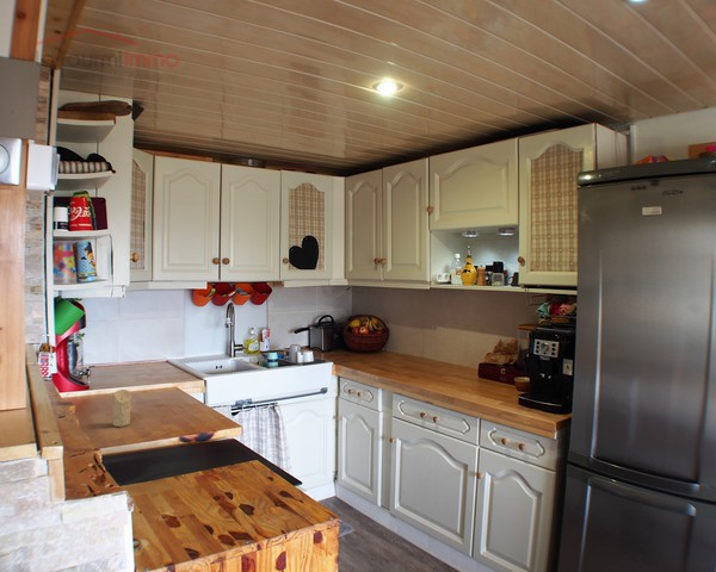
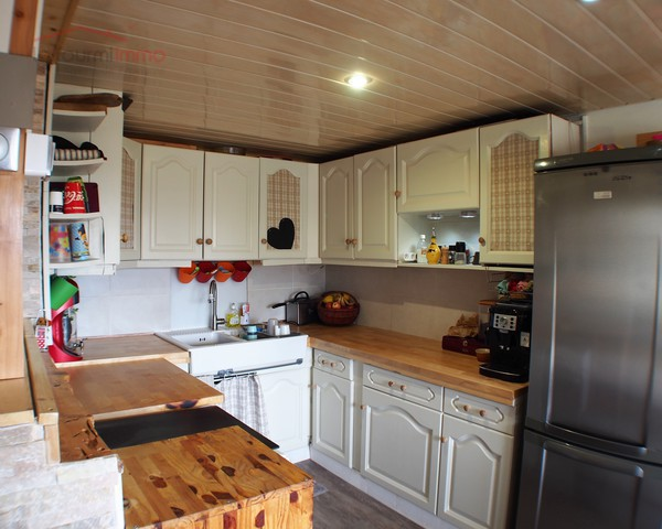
- candle [111,388,132,428]
